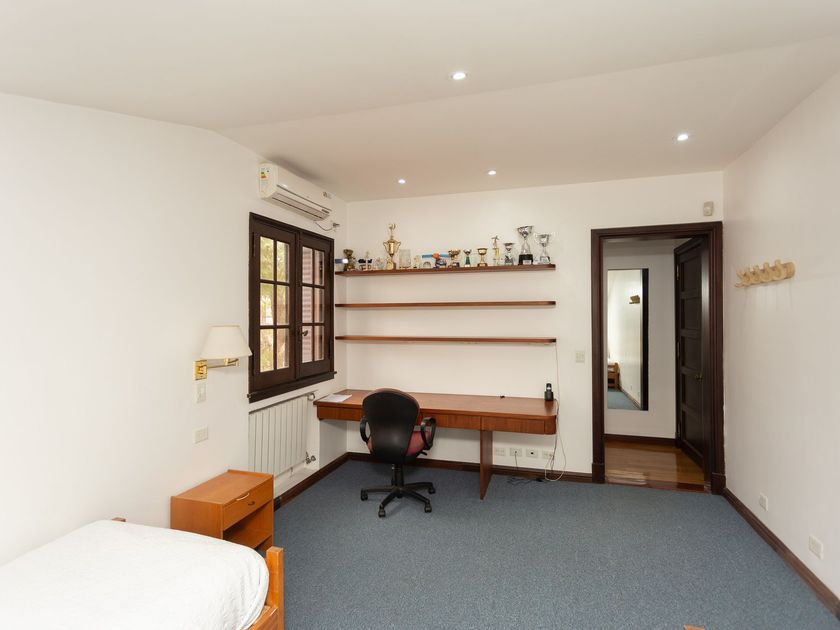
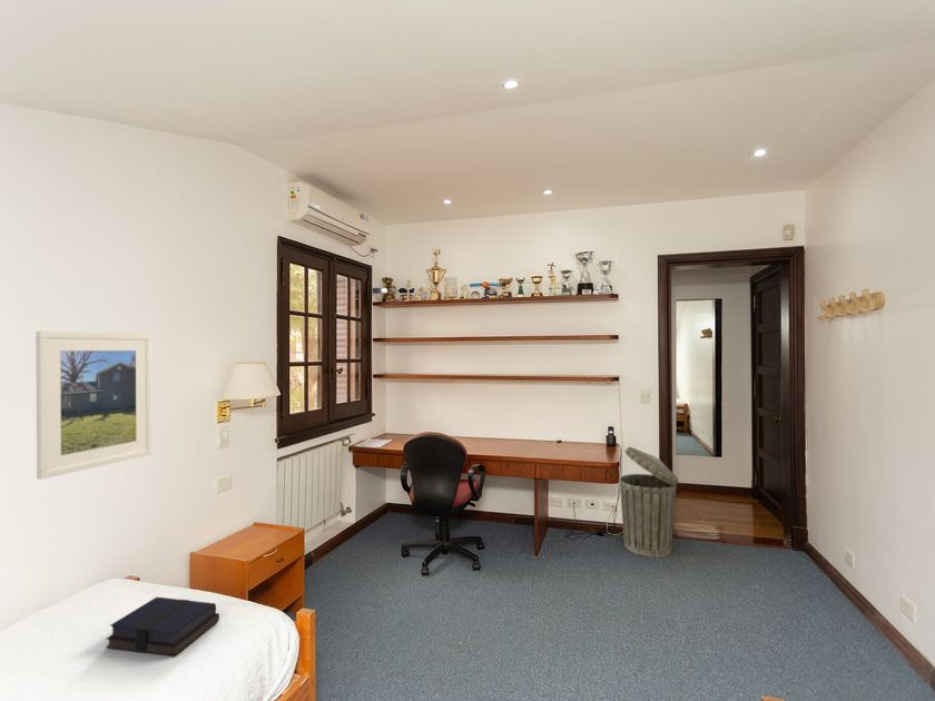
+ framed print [35,330,154,481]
+ trash can [619,446,680,557]
+ book [105,596,220,658]
